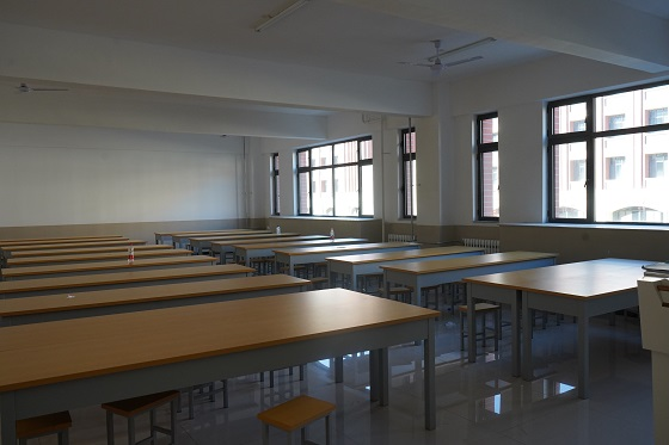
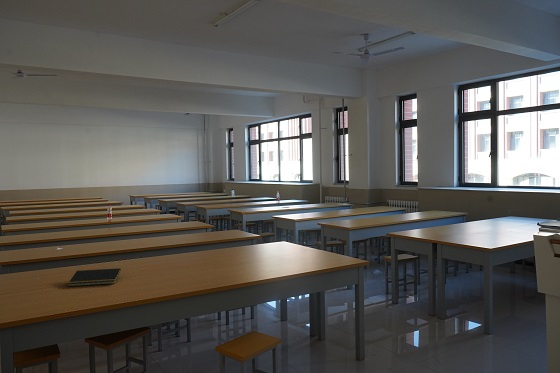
+ notepad [67,267,122,287]
